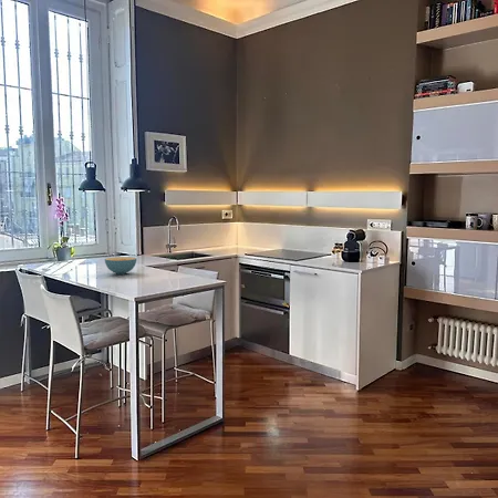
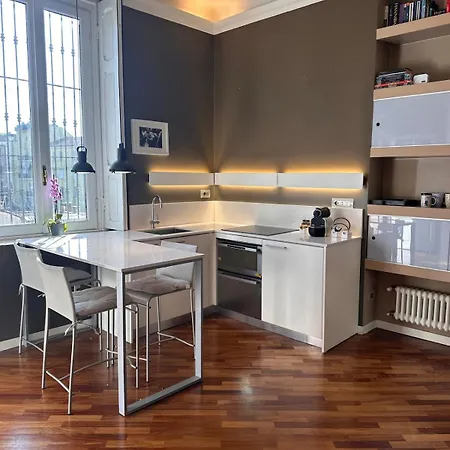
- cereal bowl [104,256,138,276]
